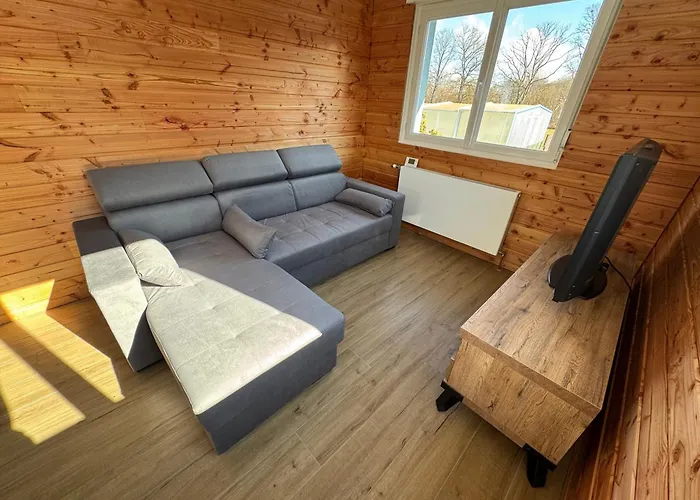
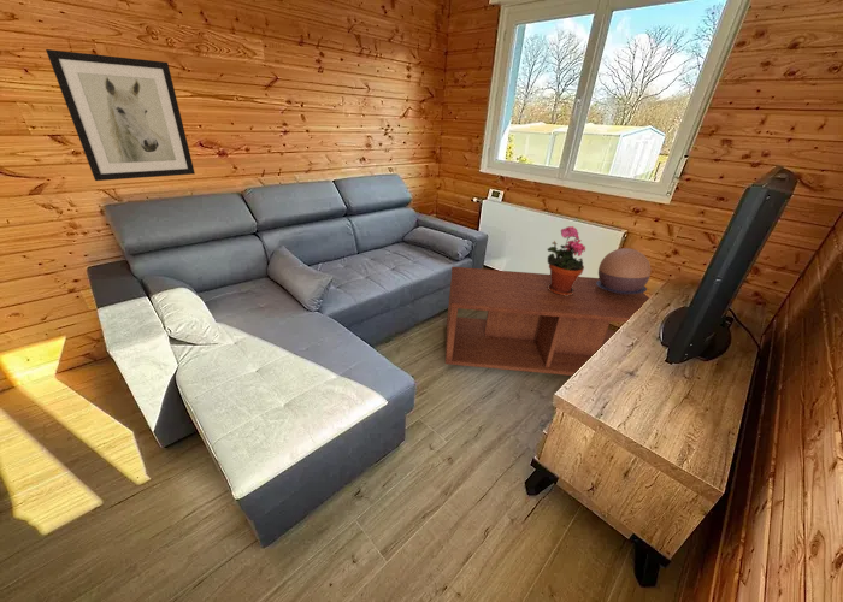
+ wall art [45,48,196,182]
+ potted plant [546,225,586,296]
+ decorative bowl [596,247,652,295]
+ coffee table [444,266,650,377]
